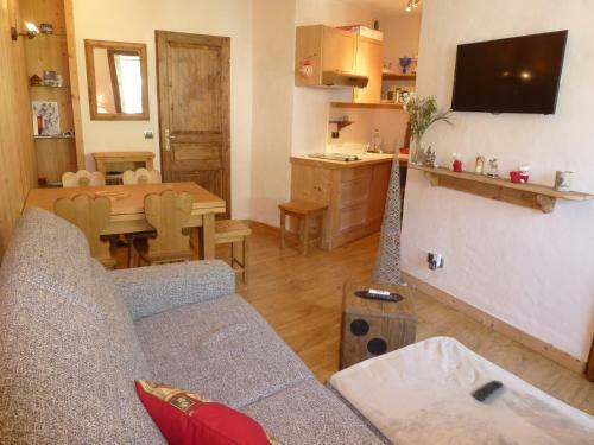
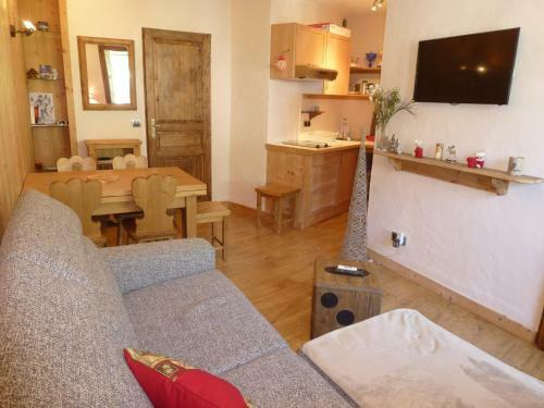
- remote control [472,380,505,402]
